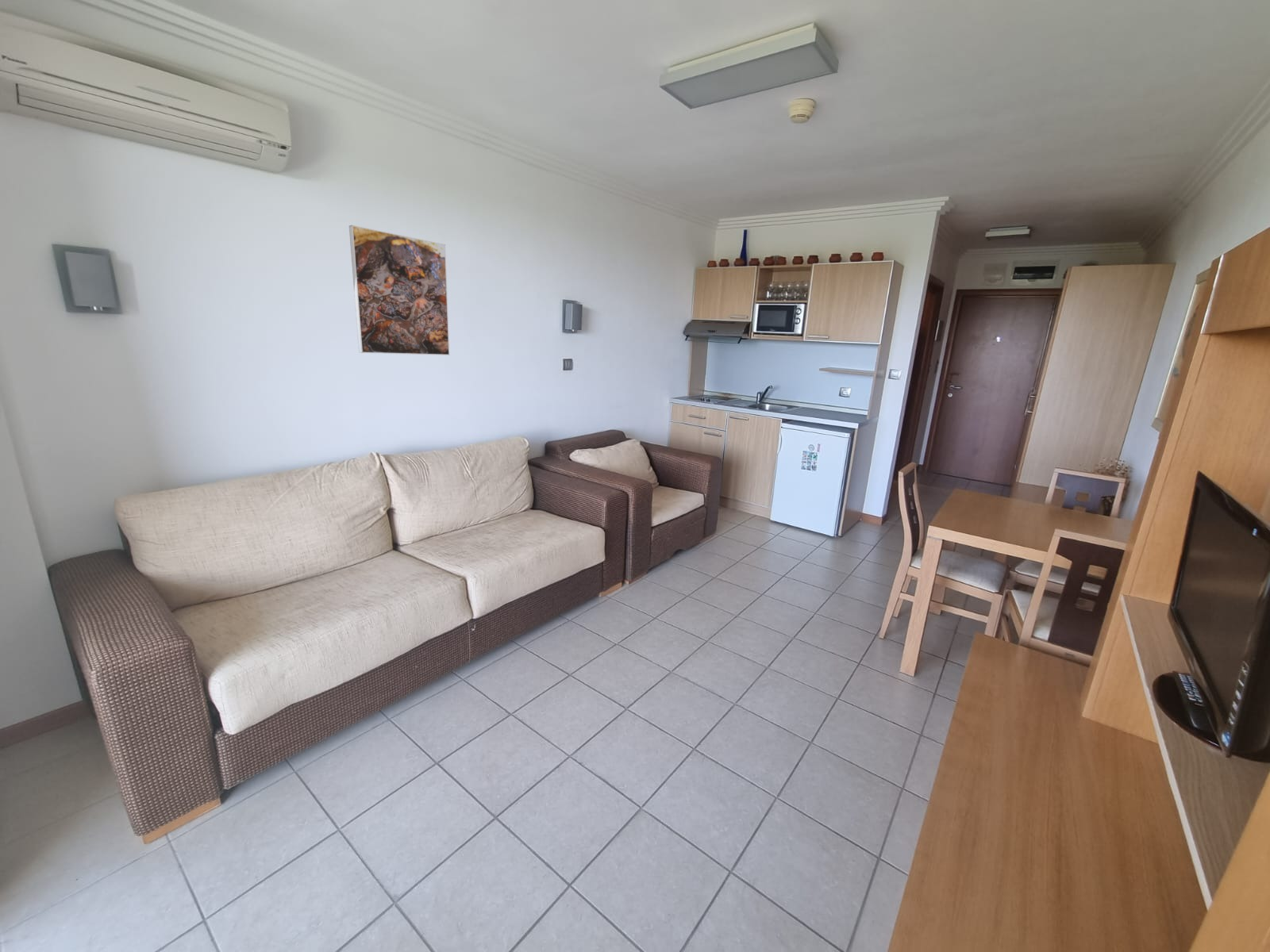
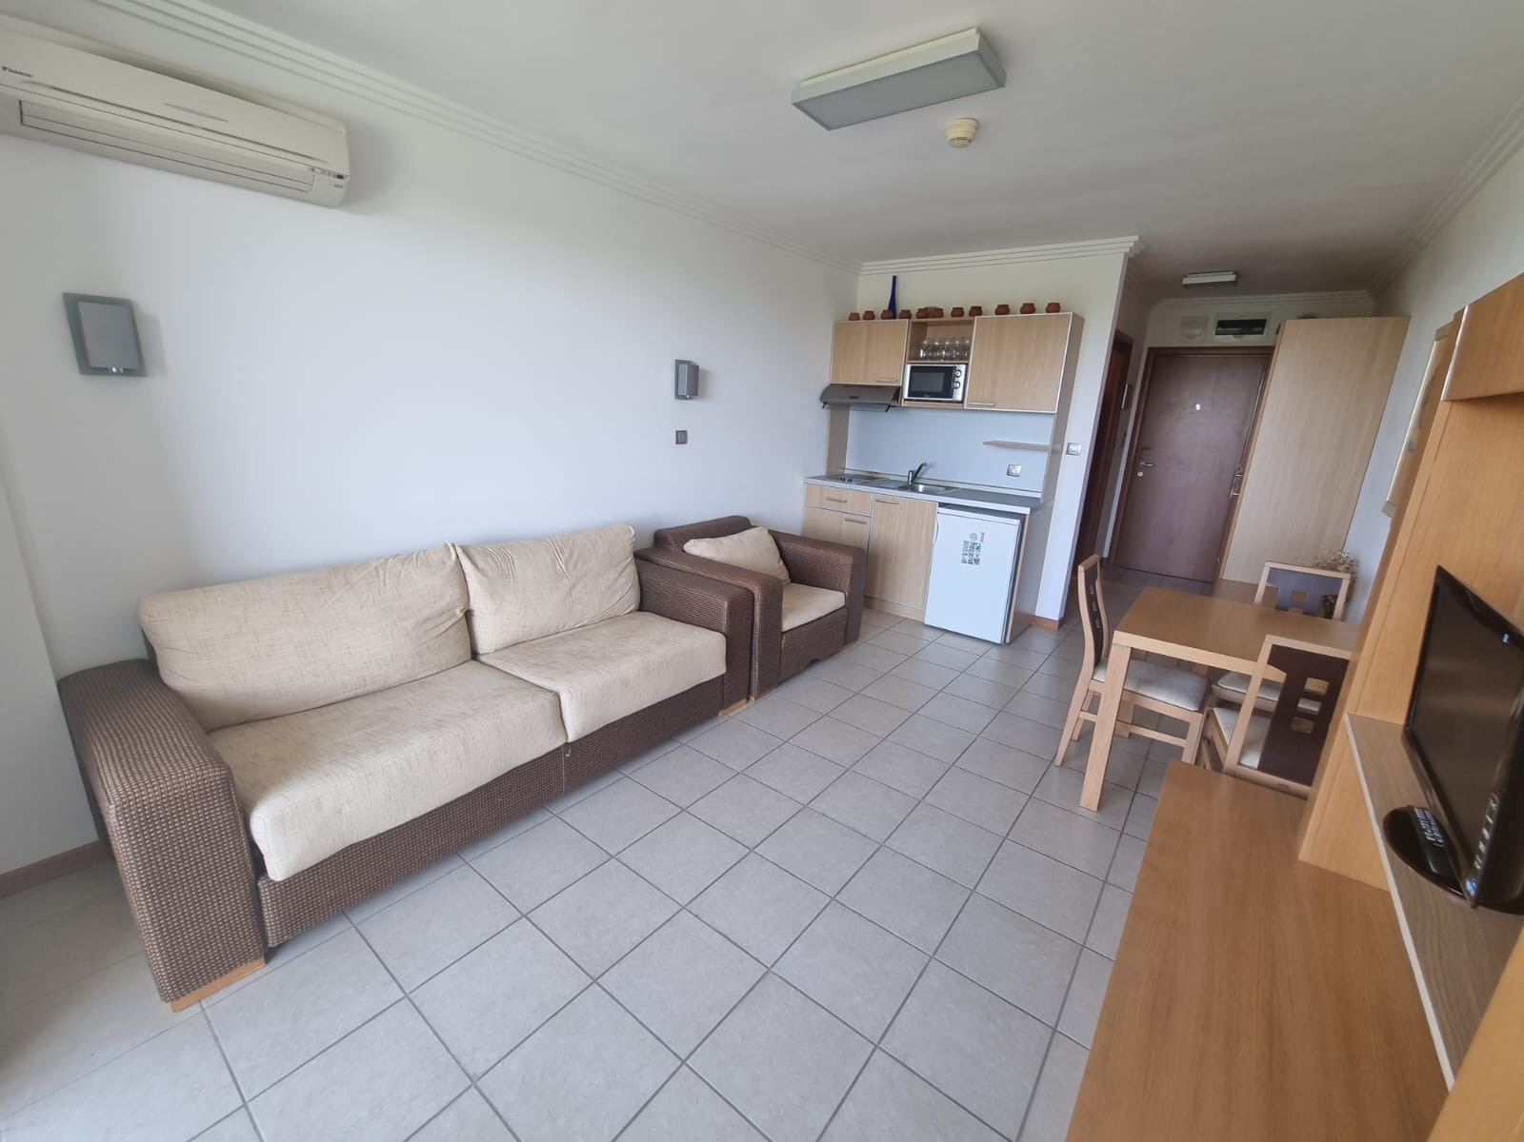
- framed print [348,225,450,356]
